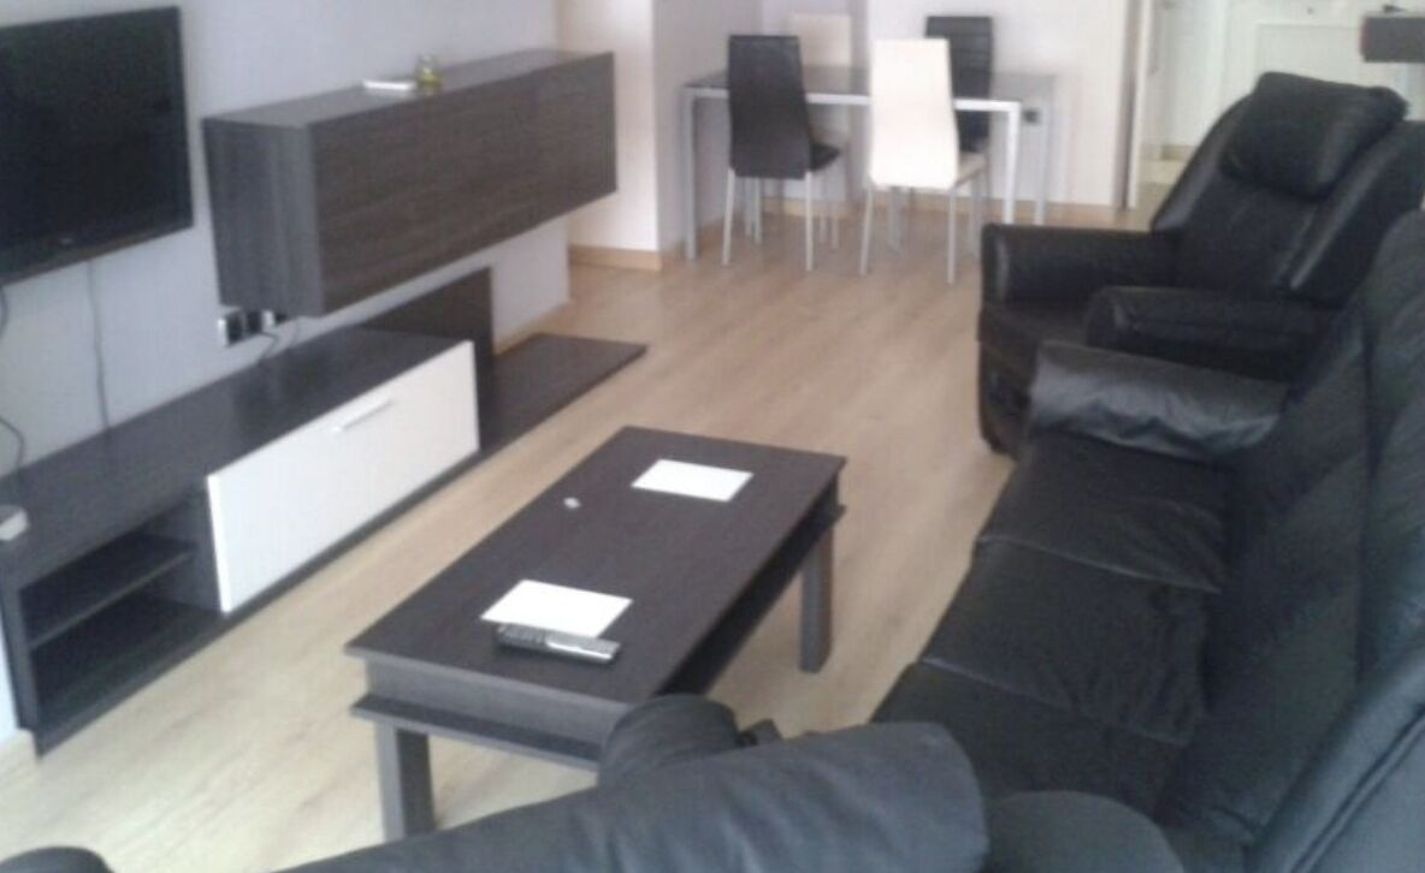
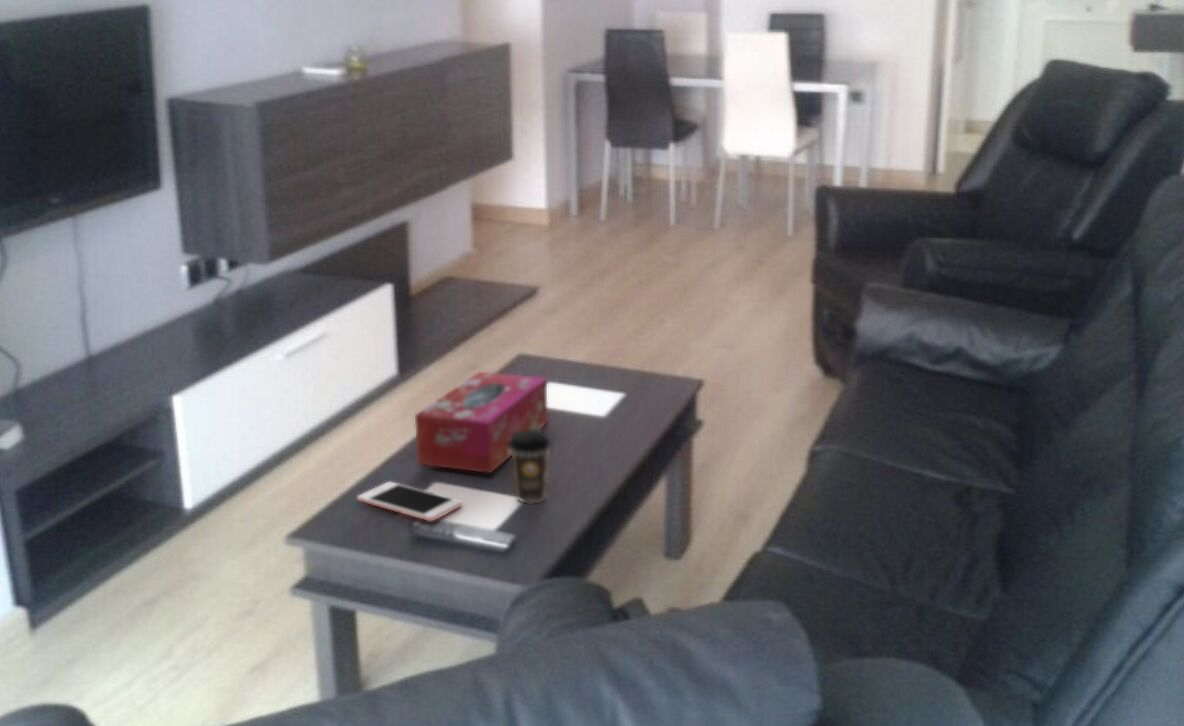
+ coffee cup [508,430,552,504]
+ tissue box [414,371,549,474]
+ cell phone [356,481,463,522]
